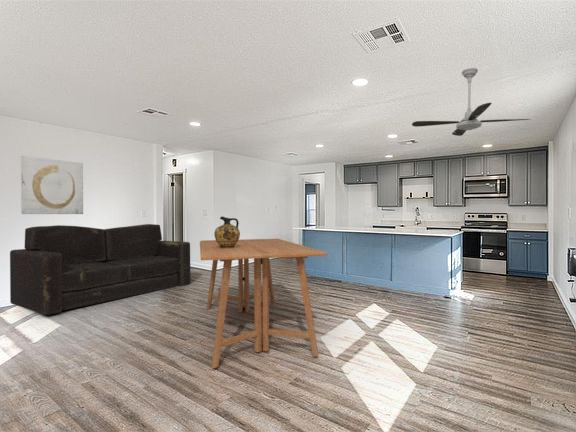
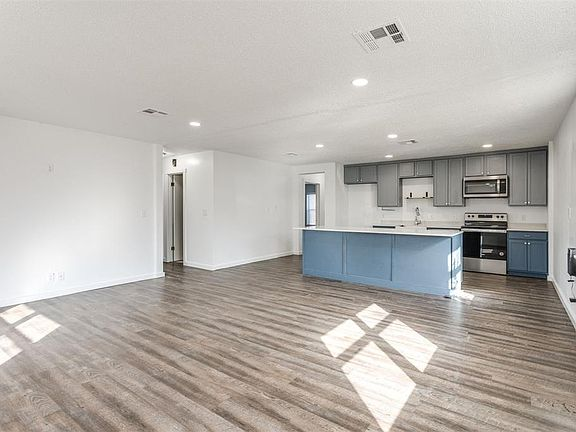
- ceiling fan [411,67,531,137]
- ceramic jug [213,215,241,248]
- dining table [199,238,329,369]
- sofa [9,223,192,316]
- wall art [20,155,84,215]
